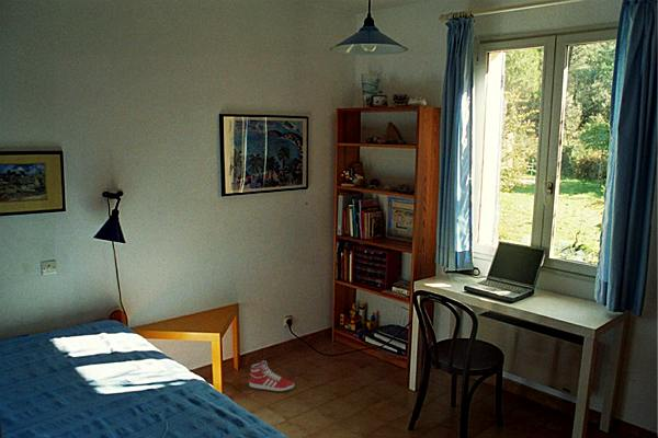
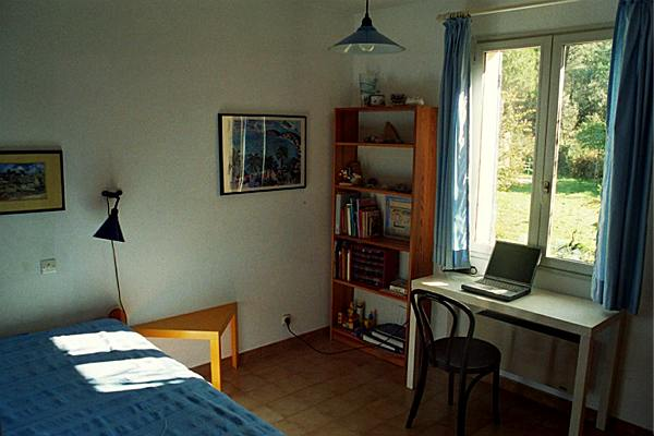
- sneaker [248,359,295,393]
